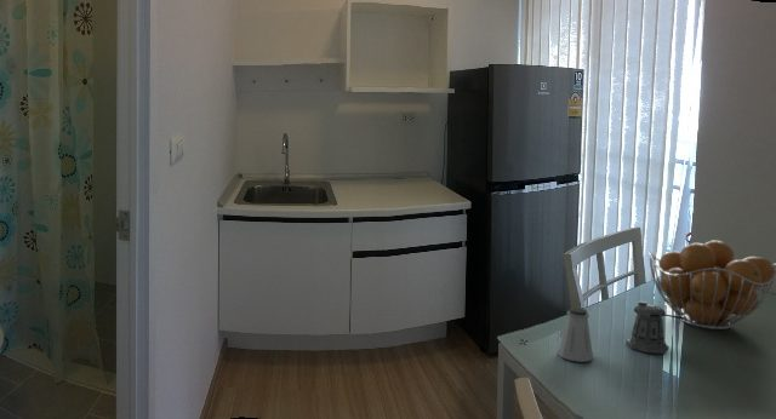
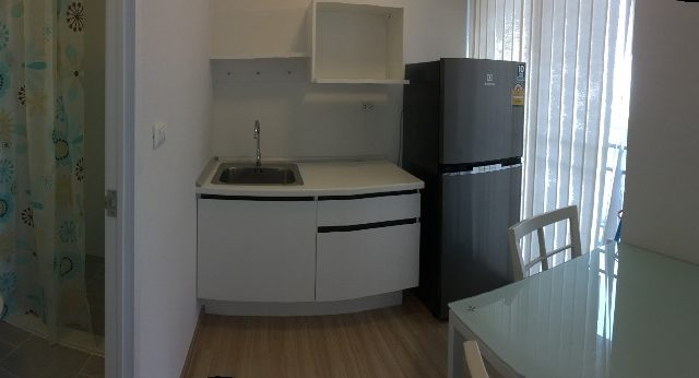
- pepper shaker [626,300,684,355]
- fruit basket [647,240,776,331]
- saltshaker [557,306,594,363]
